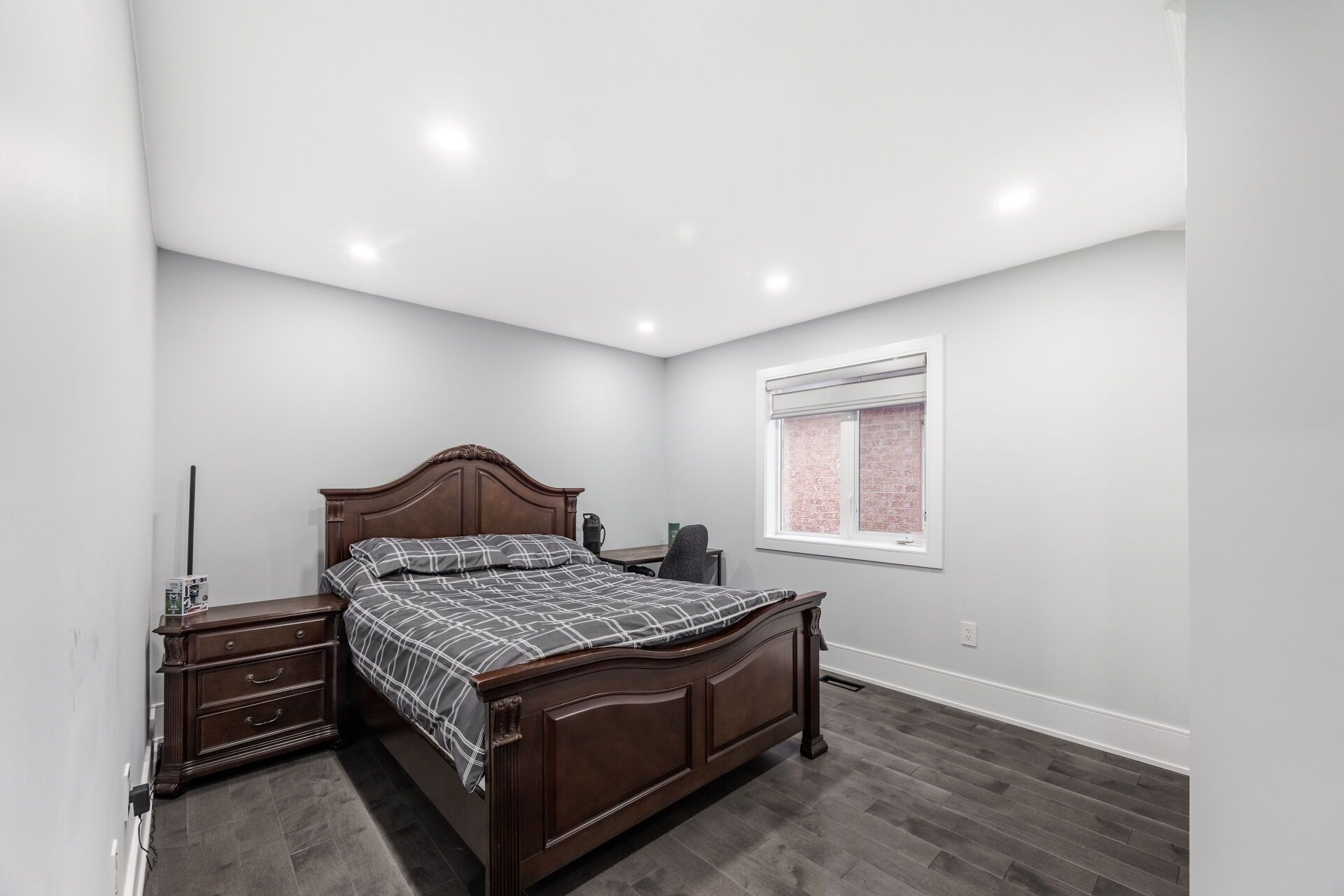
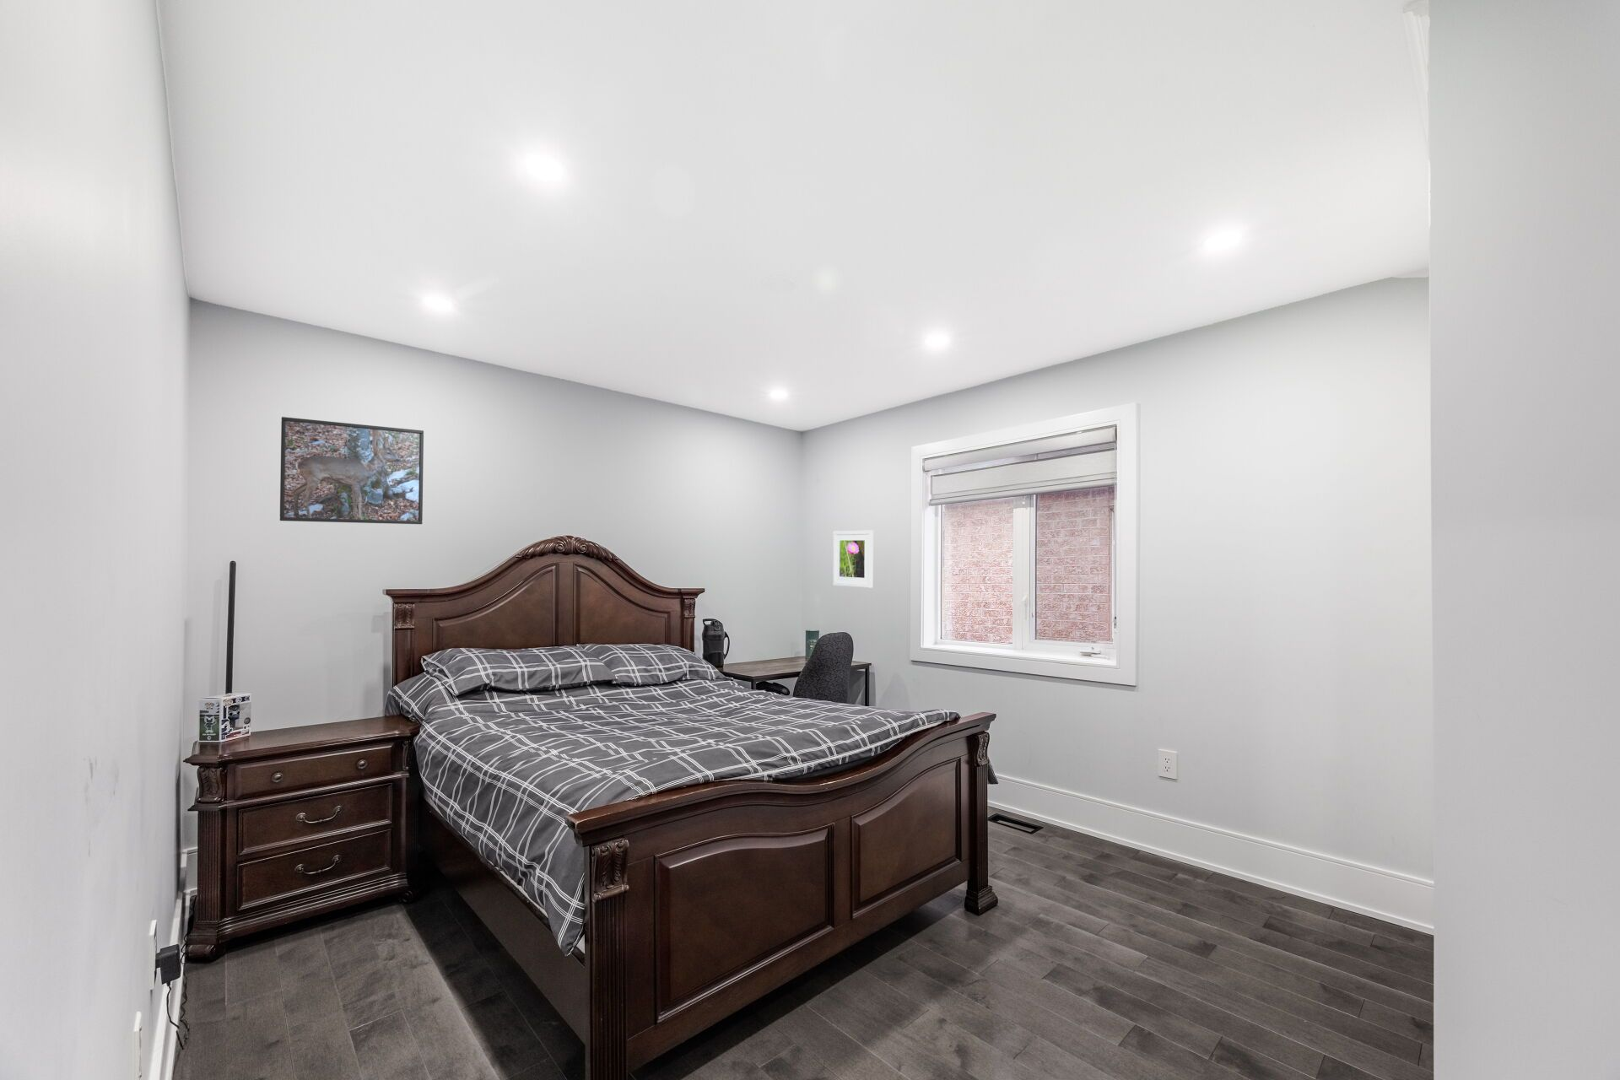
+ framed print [280,416,424,524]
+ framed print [832,530,874,589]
